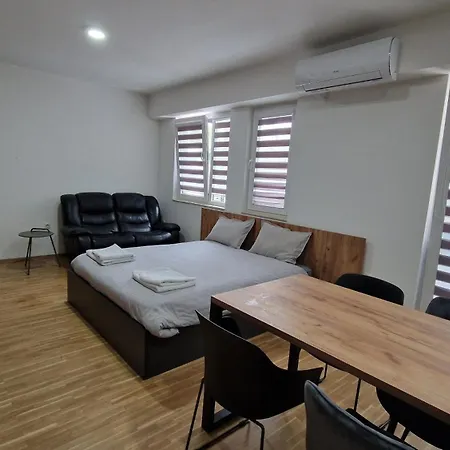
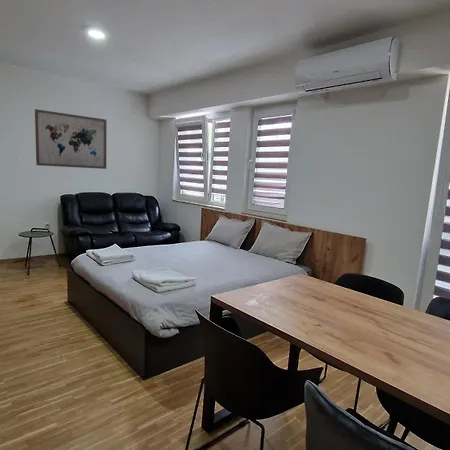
+ wall art [34,108,108,170]
